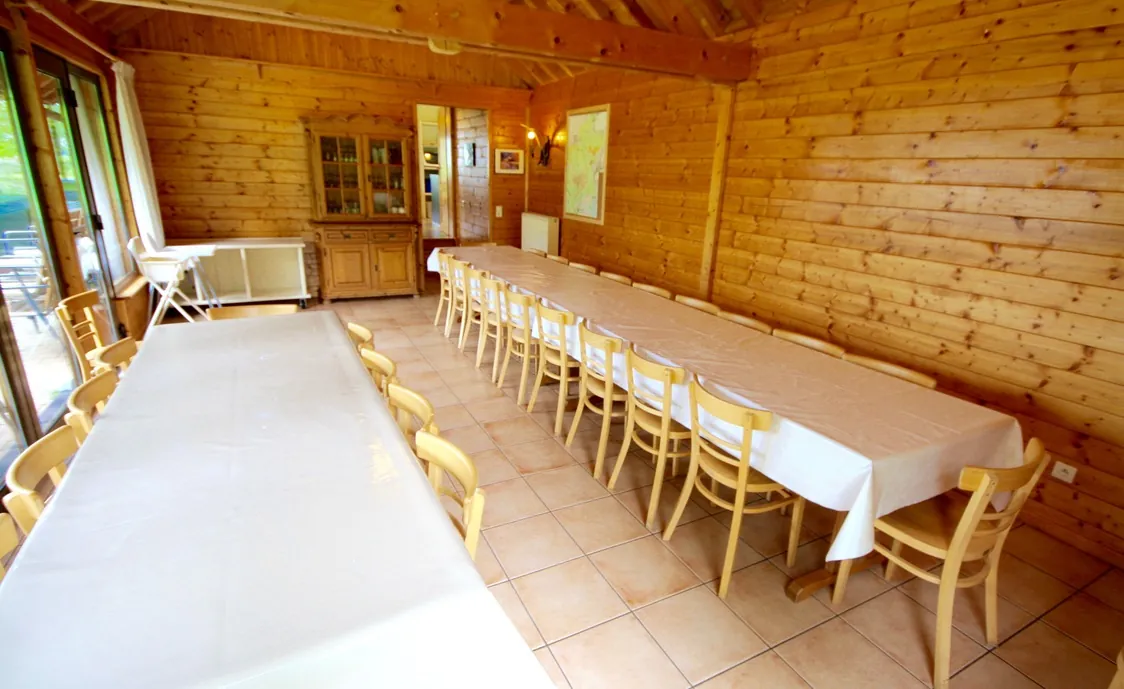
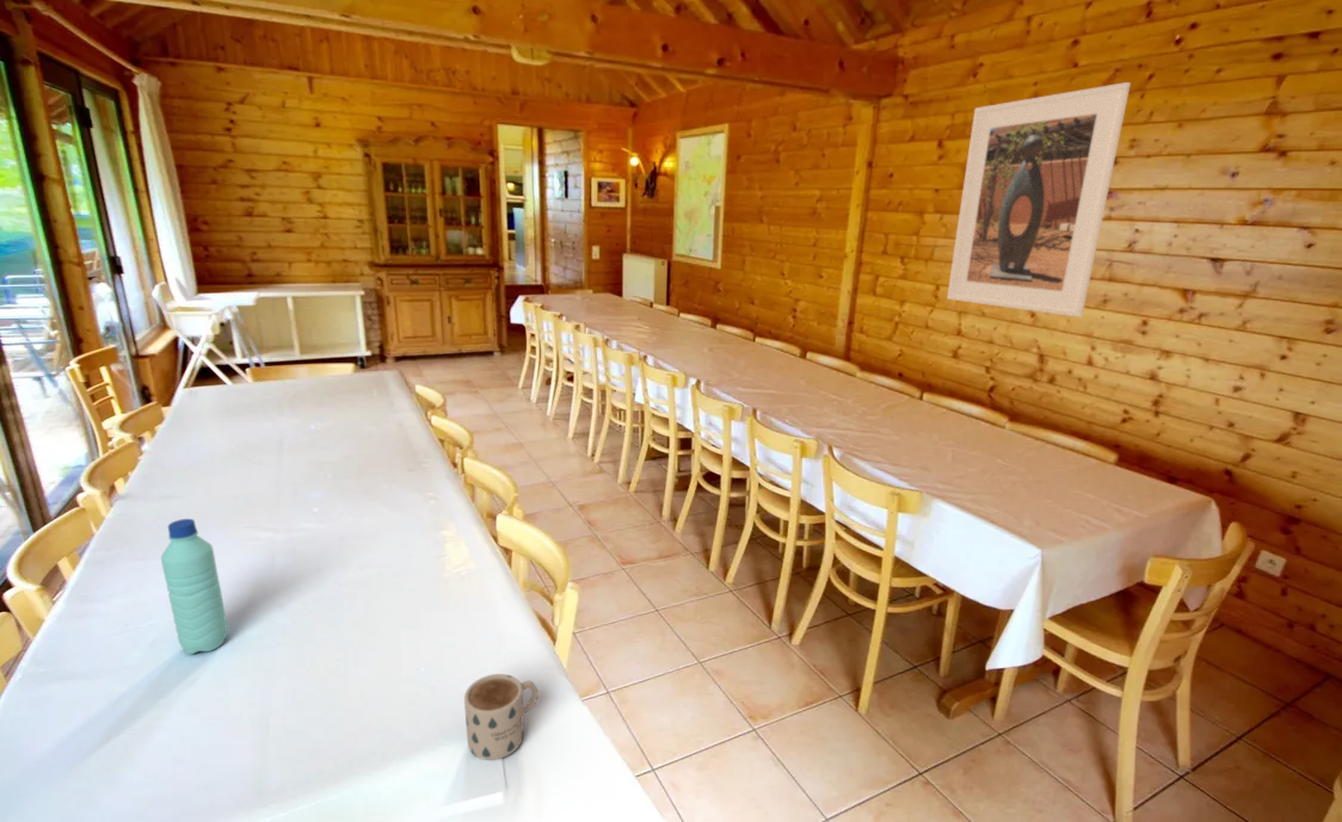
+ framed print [946,81,1132,319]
+ mug [463,673,540,761]
+ water bottle [160,518,229,655]
